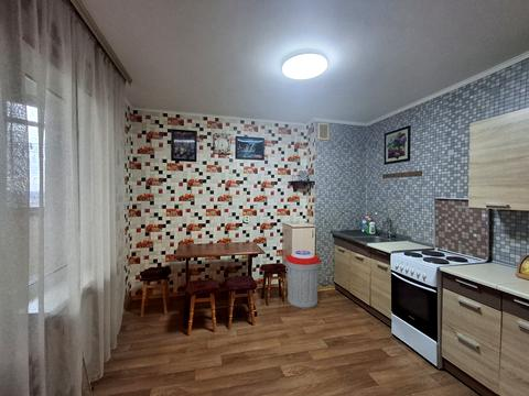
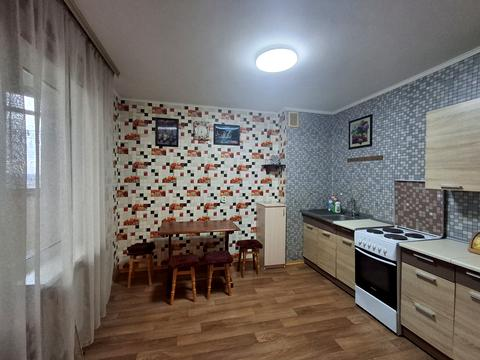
- trash can [284,250,322,309]
